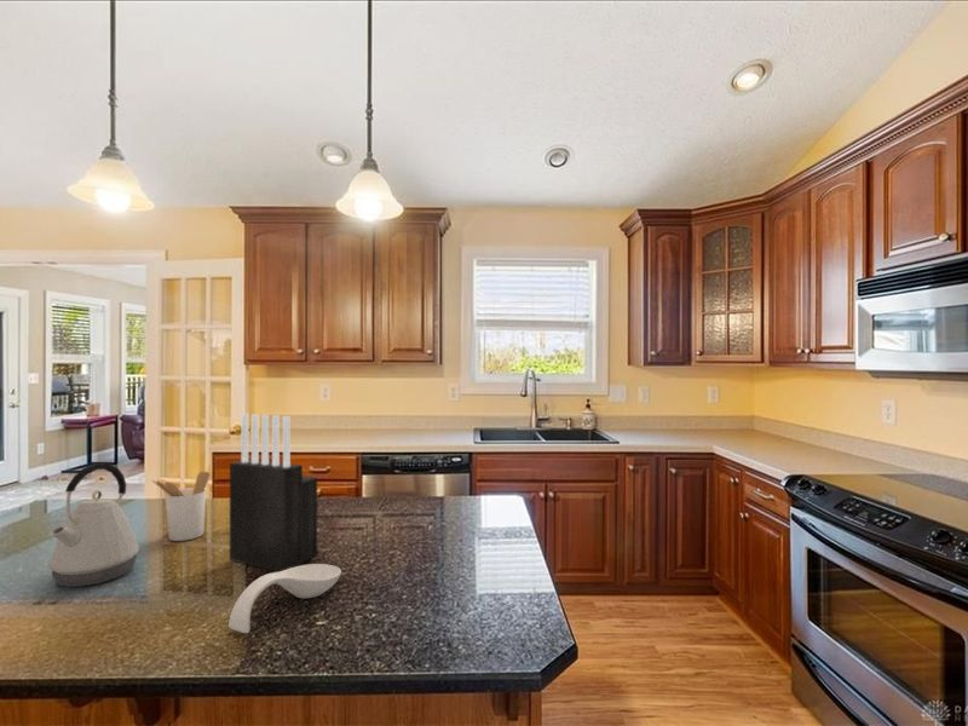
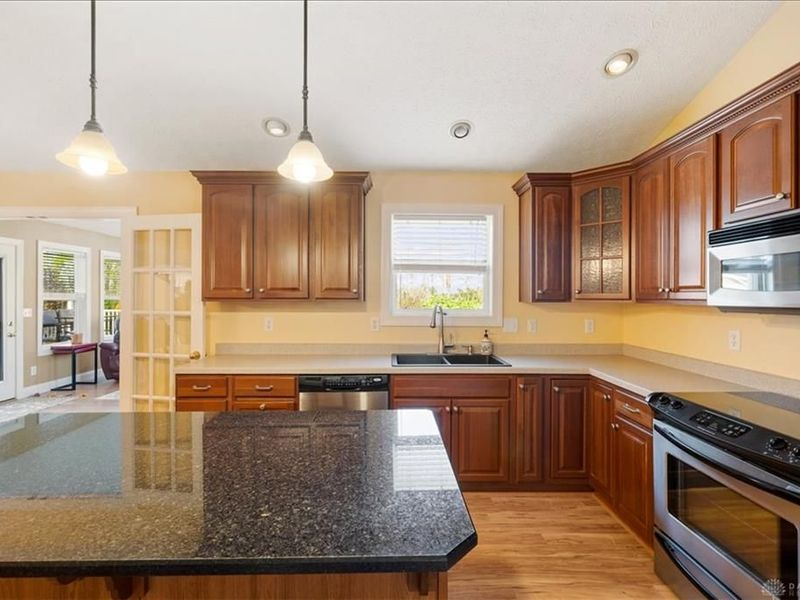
- spoon rest [227,563,342,634]
- kettle [47,462,140,588]
- utensil holder [151,471,211,542]
- knife block [229,413,318,572]
